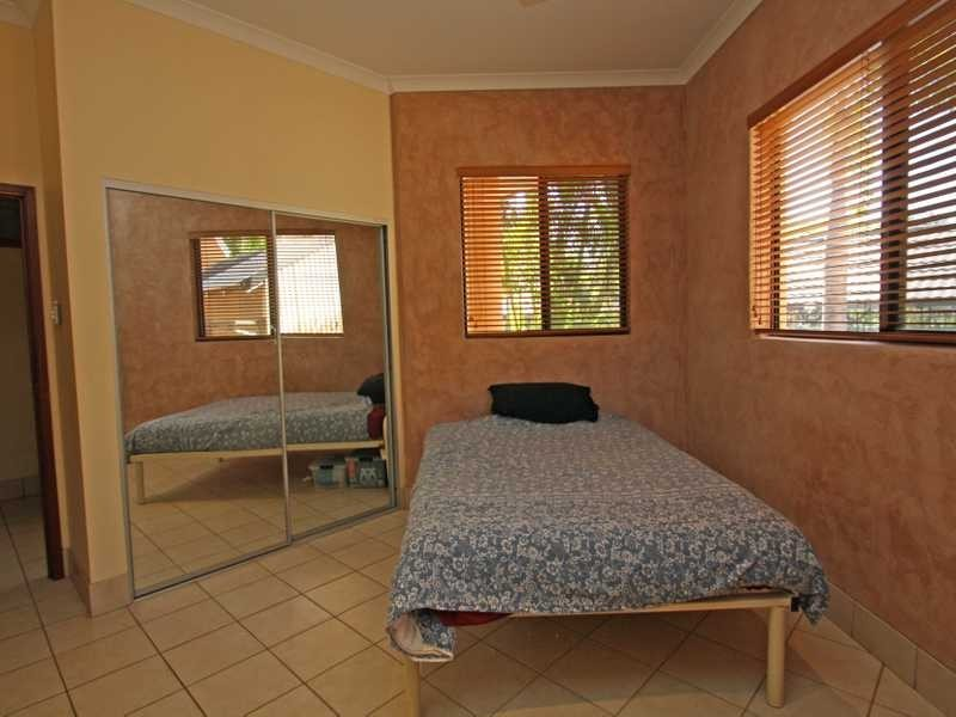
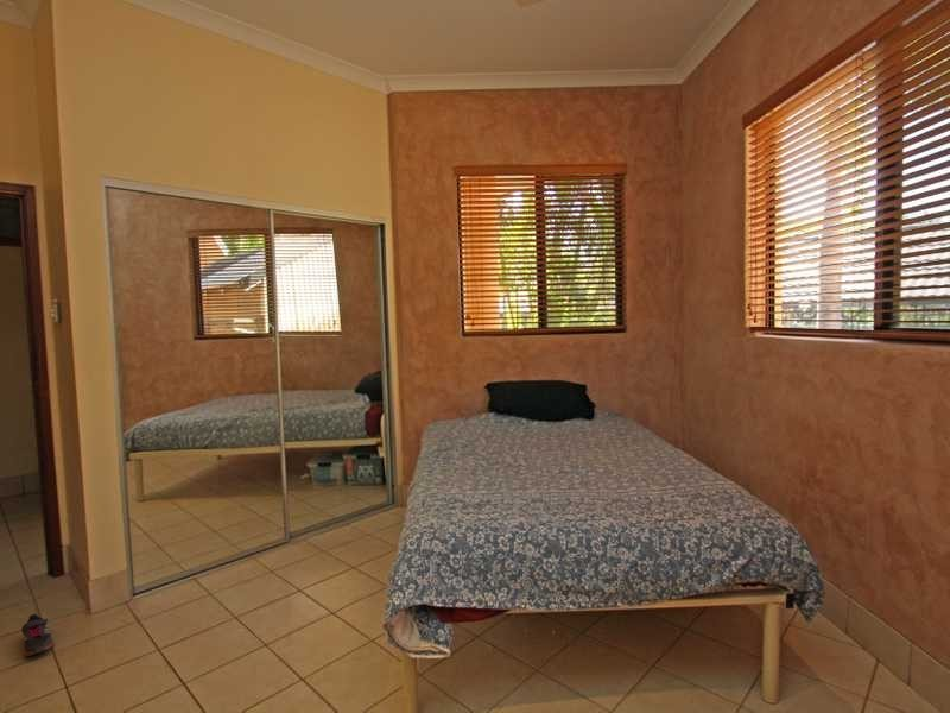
+ shoe [20,613,55,657]
